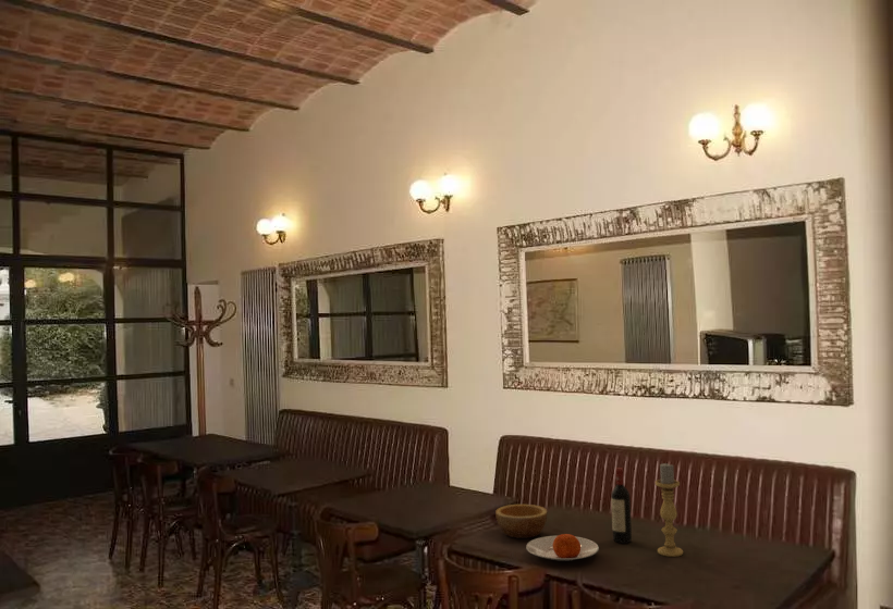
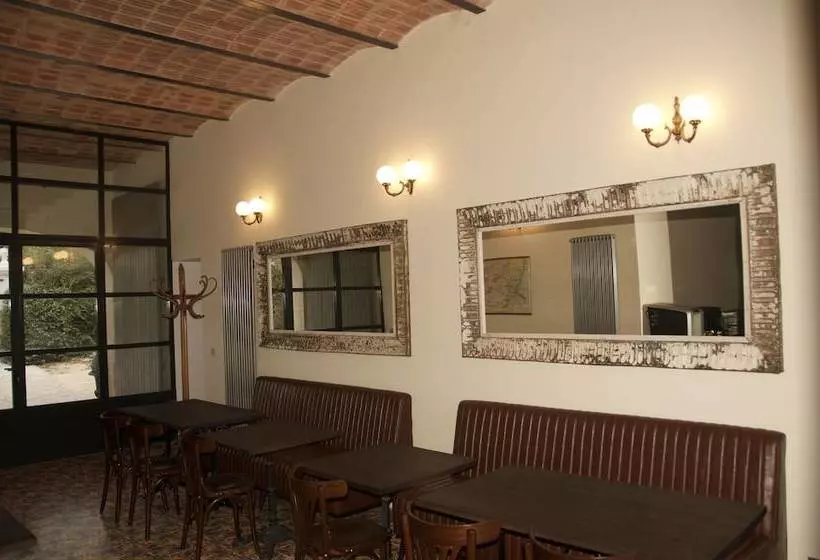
- plate [525,533,600,562]
- wine bottle [610,467,633,545]
- candle holder [655,461,684,558]
- bowl [494,504,548,539]
